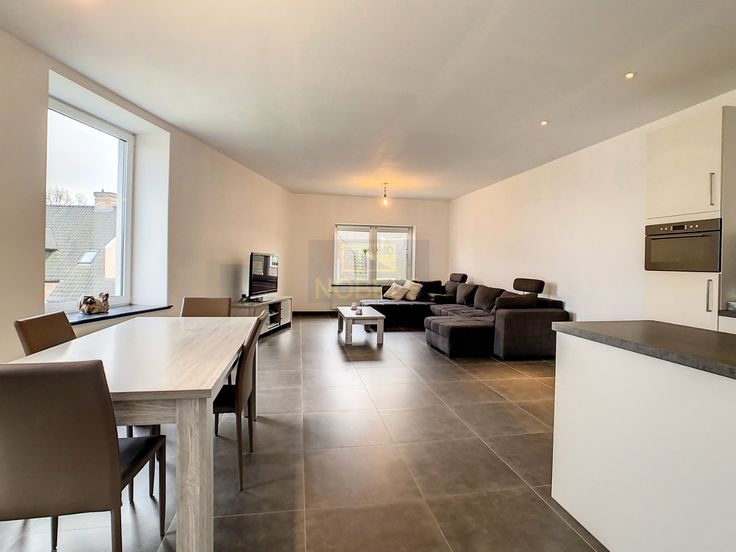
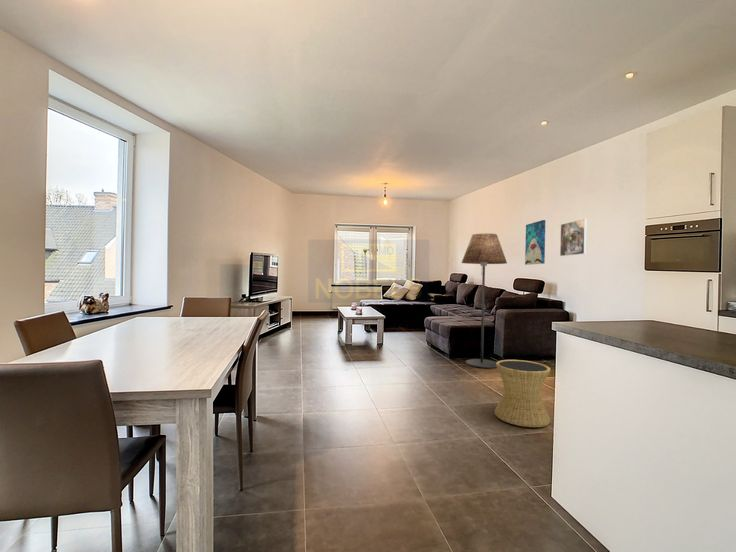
+ floor lamp [461,232,508,369]
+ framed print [559,218,588,257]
+ side table [493,359,551,428]
+ wall art [524,219,546,266]
